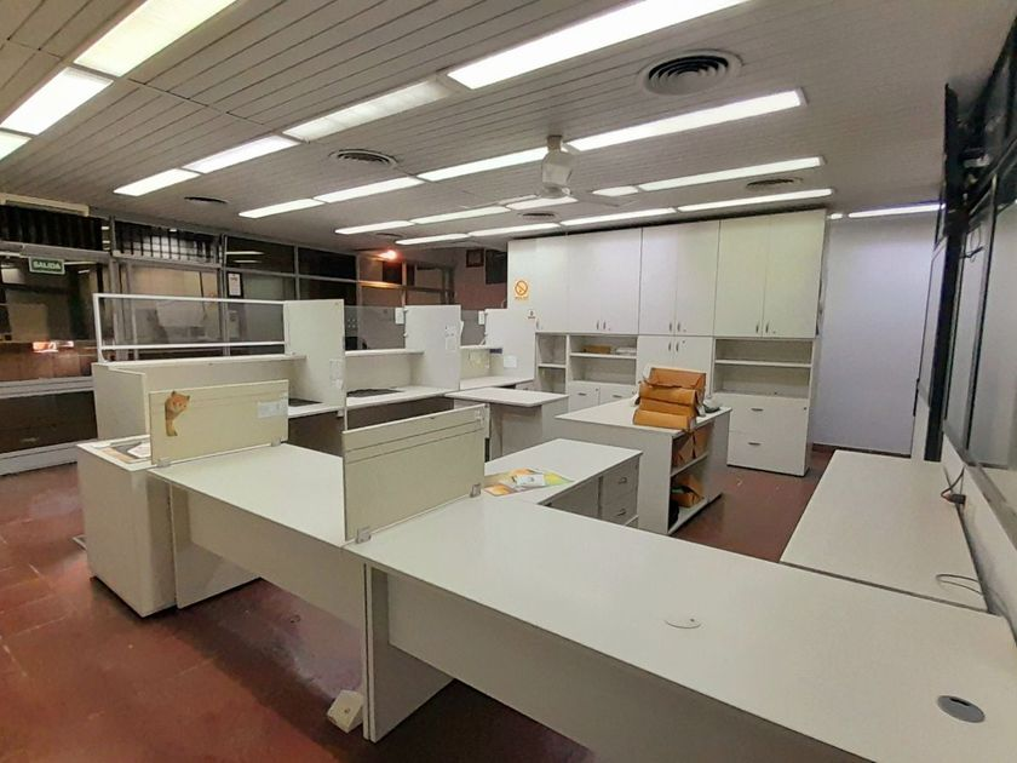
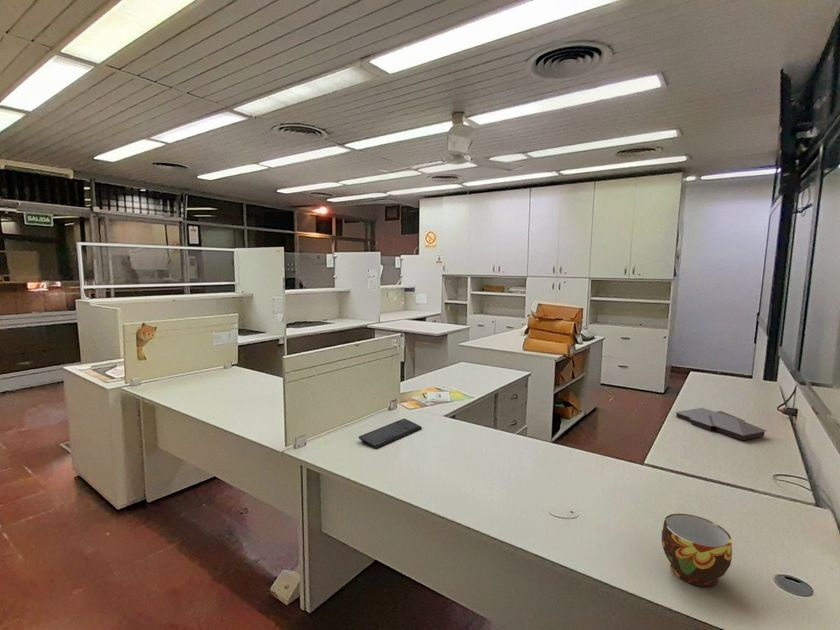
+ papers [675,407,767,442]
+ cup [661,513,733,588]
+ keyboard [358,418,423,450]
